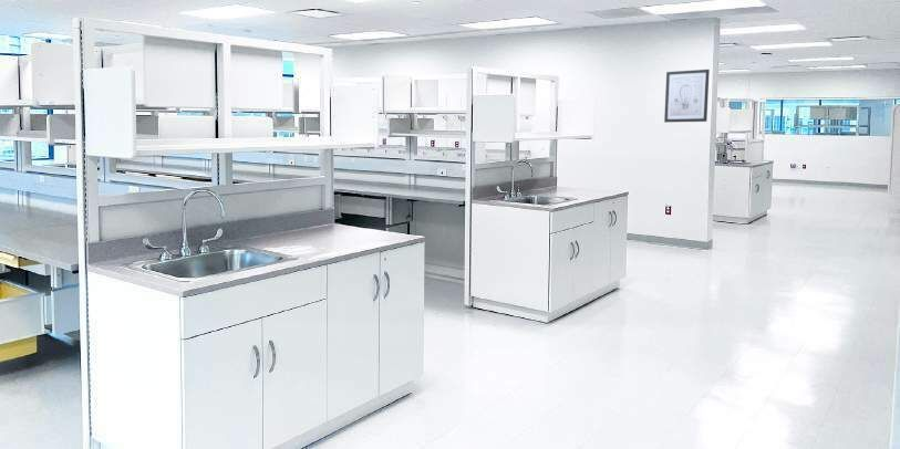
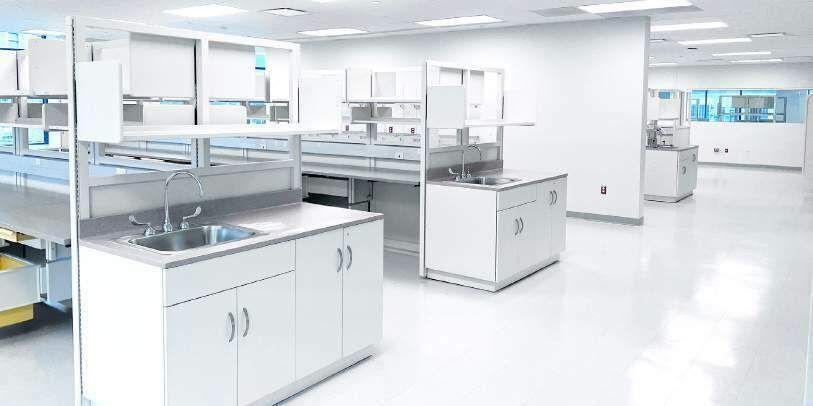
- wall art [663,69,711,124]
